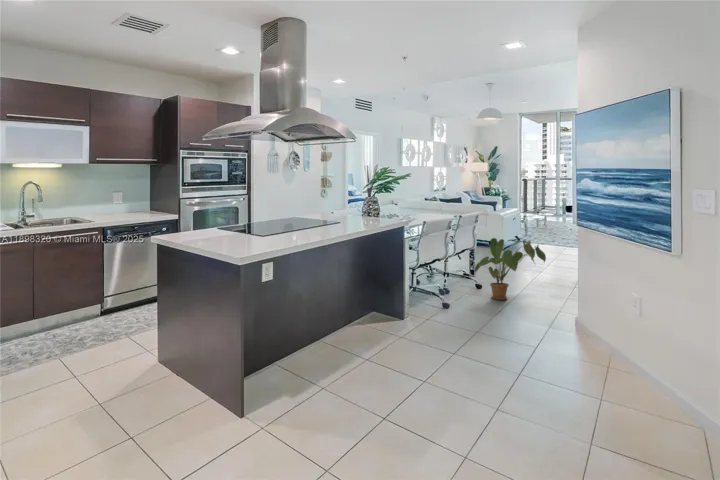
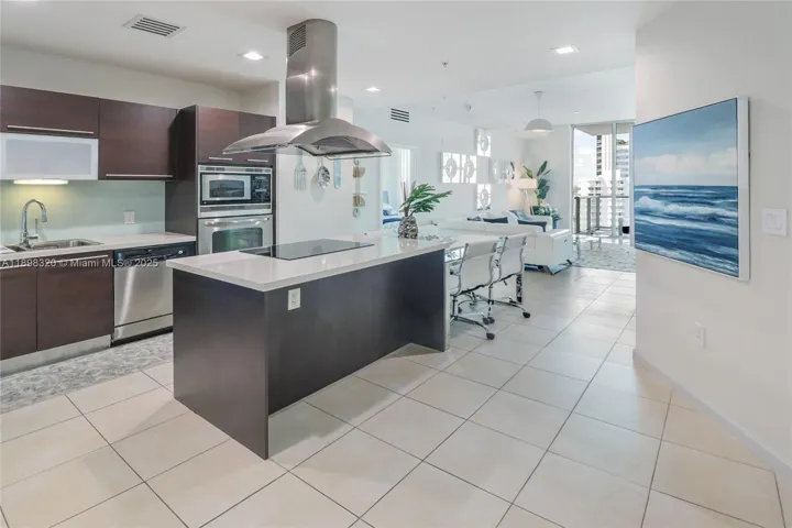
- house plant [474,237,547,301]
